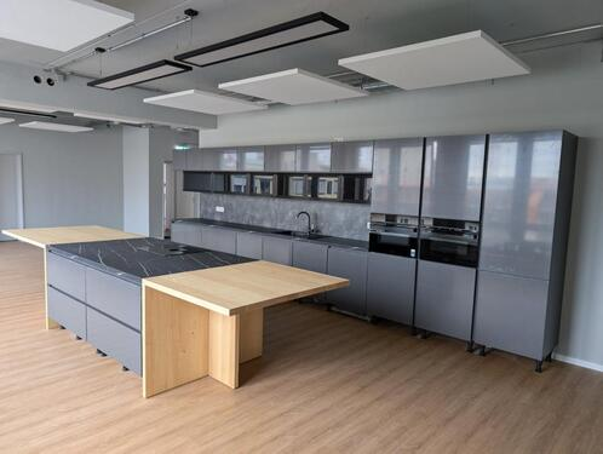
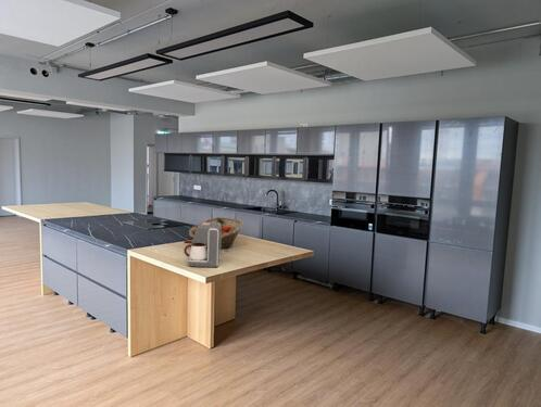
+ fruit basket [188,216,244,250]
+ coffee maker [184,221,222,268]
